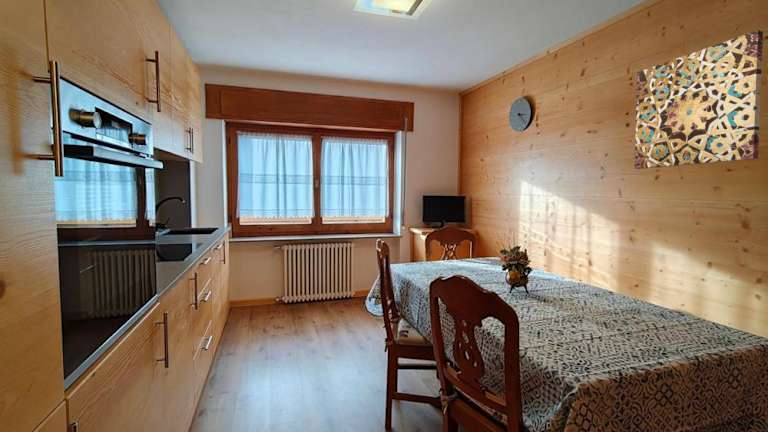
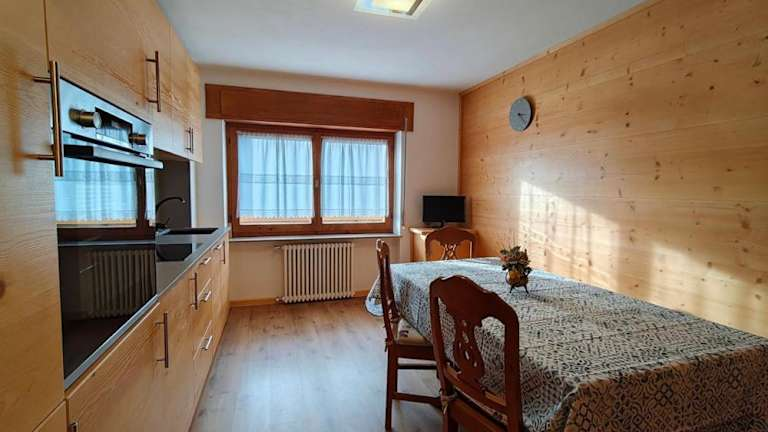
- wall art [634,29,764,170]
